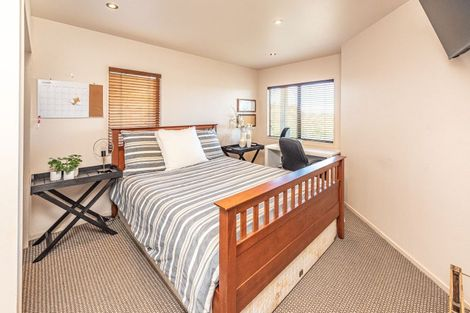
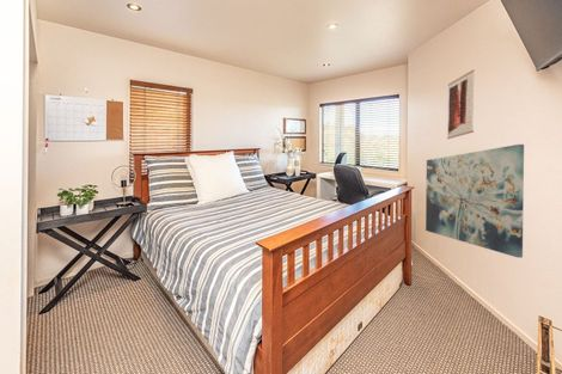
+ wall art [446,68,476,140]
+ wall art [424,143,525,259]
